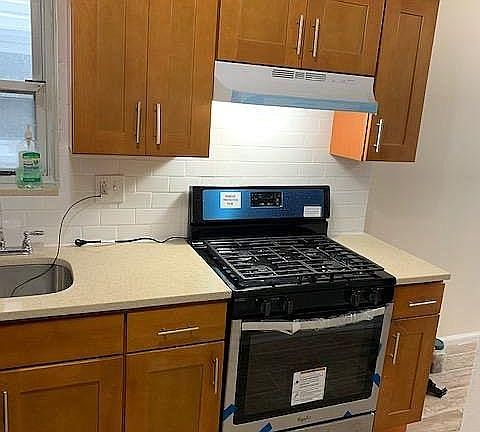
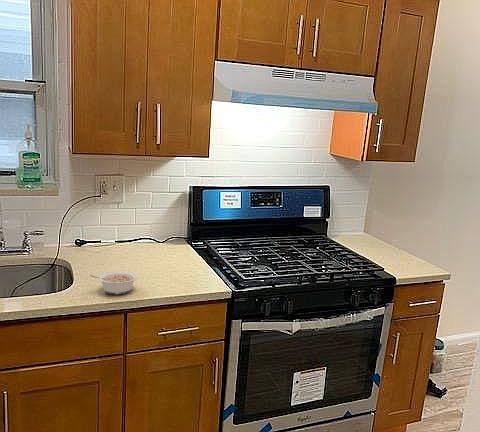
+ legume [90,271,138,295]
